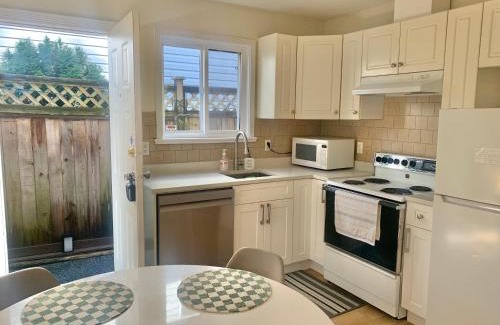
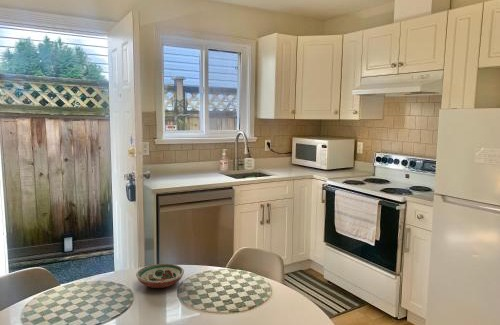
+ decorative bowl [135,263,185,289]
